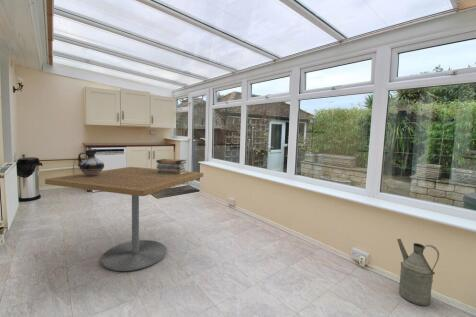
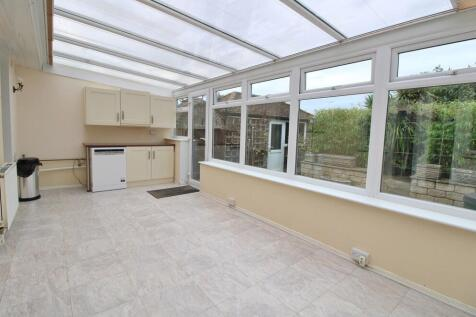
- ceramic jug [77,148,105,176]
- dining table [44,166,204,272]
- book stack [155,158,187,175]
- watering can [396,238,440,307]
